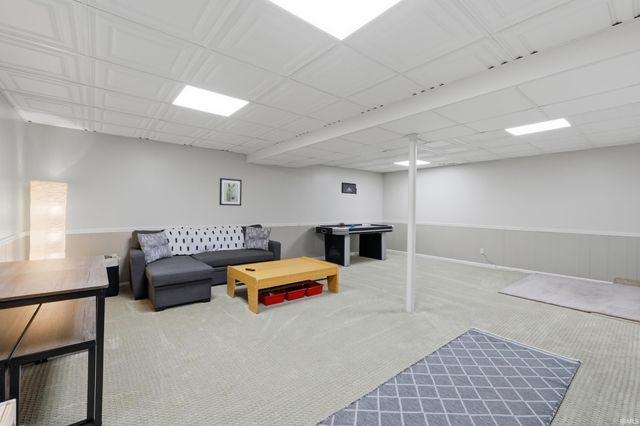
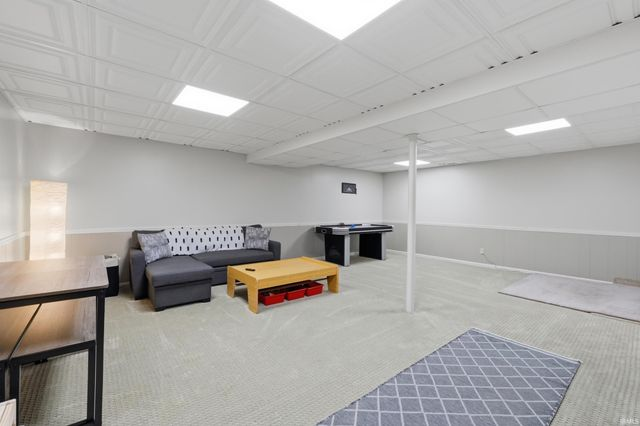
- wall art [219,177,243,207]
